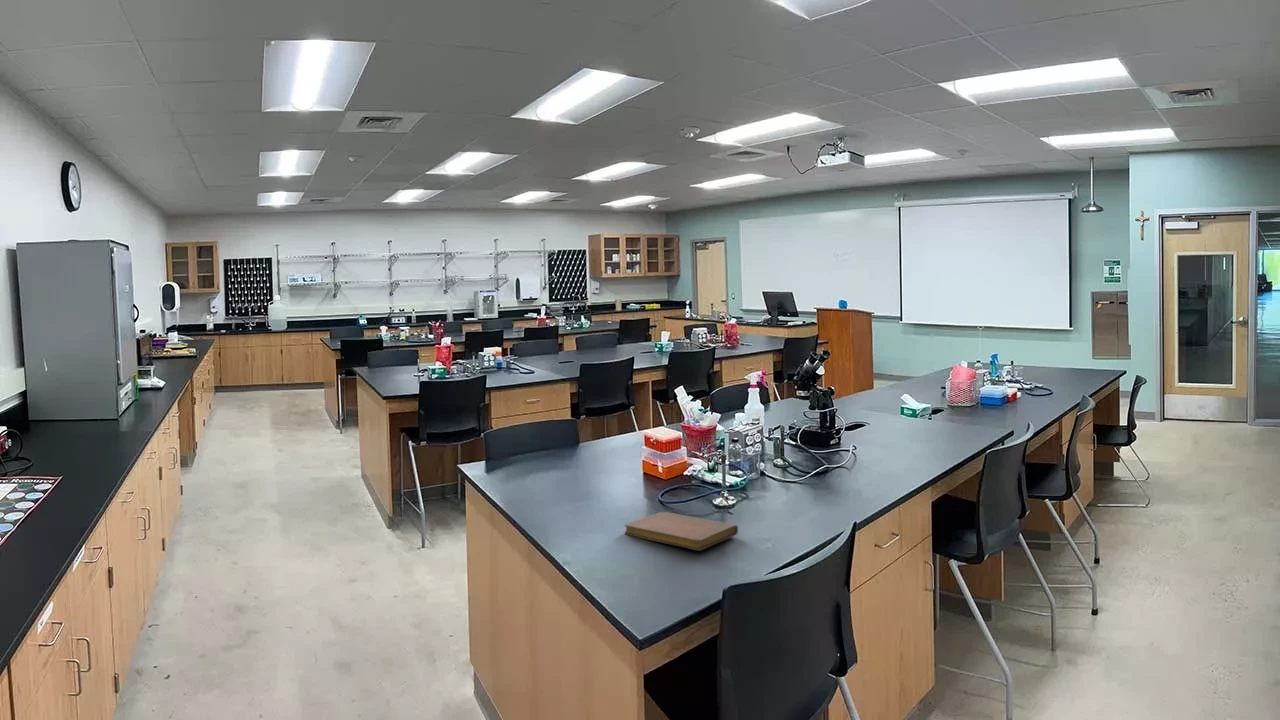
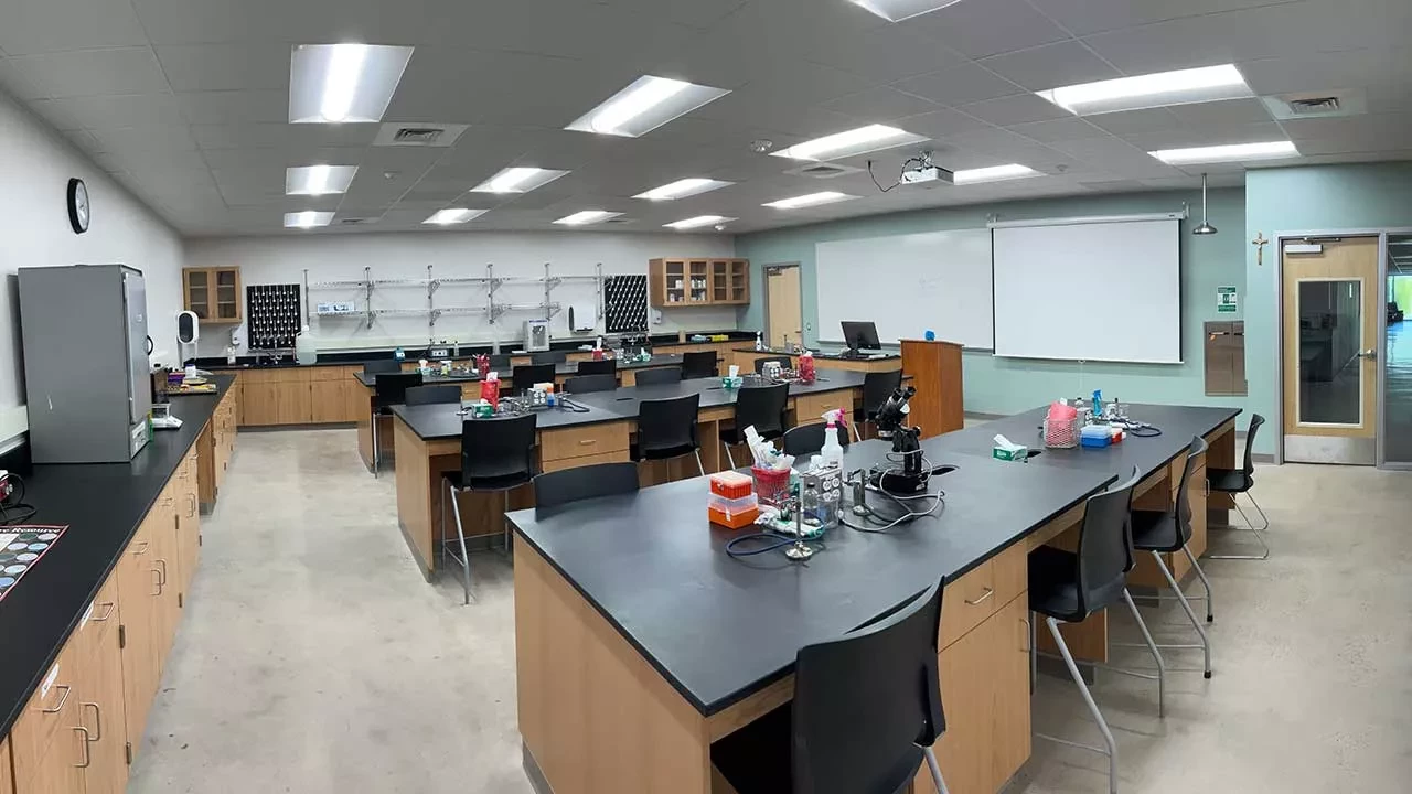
- notebook [623,511,739,552]
